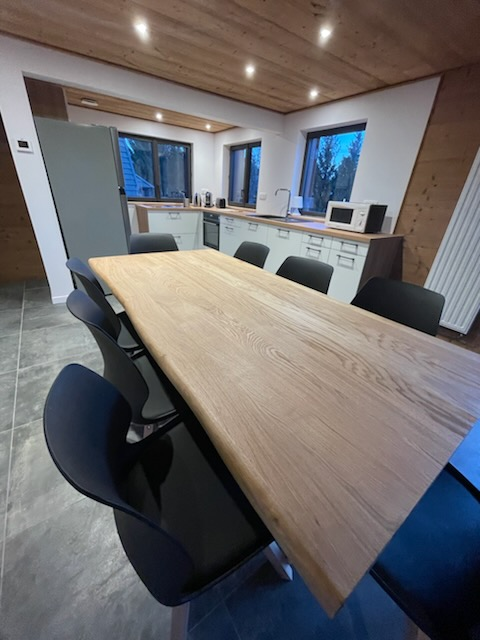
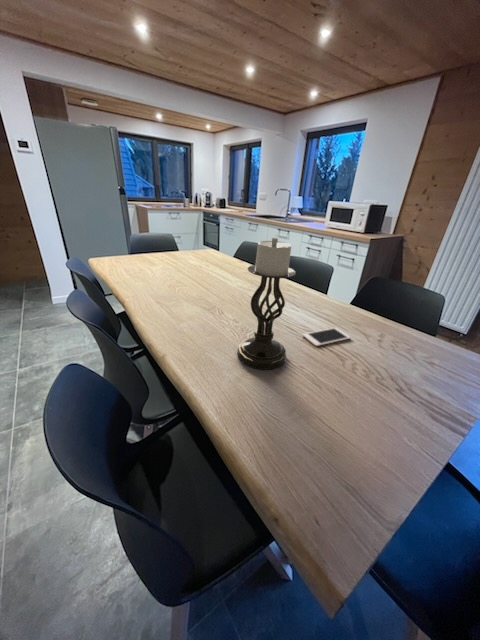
+ cell phone [302,327,352,347]
+ candle holder [236,237,297,371]
